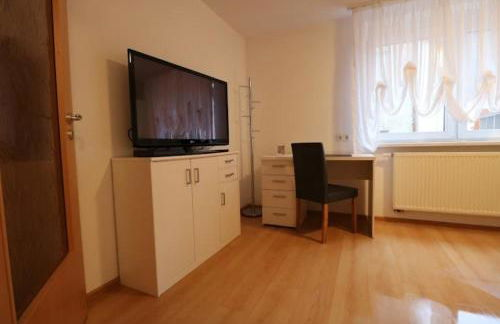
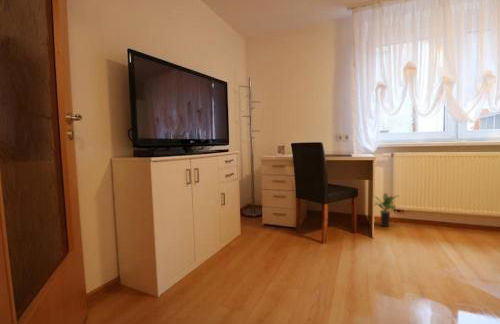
+ potted plant [374,192,400,228]
